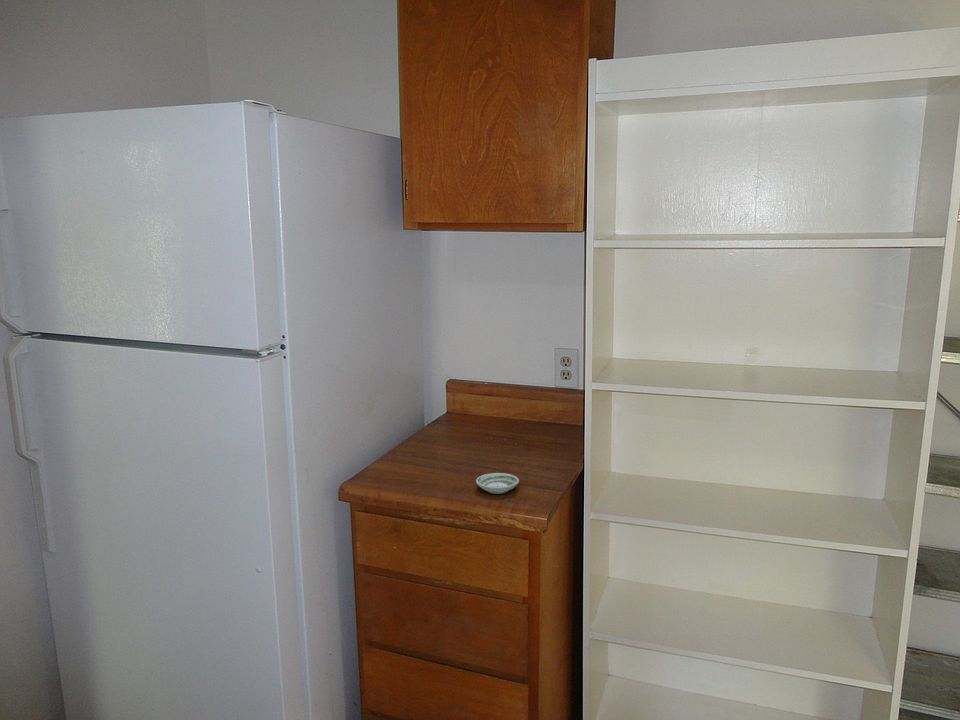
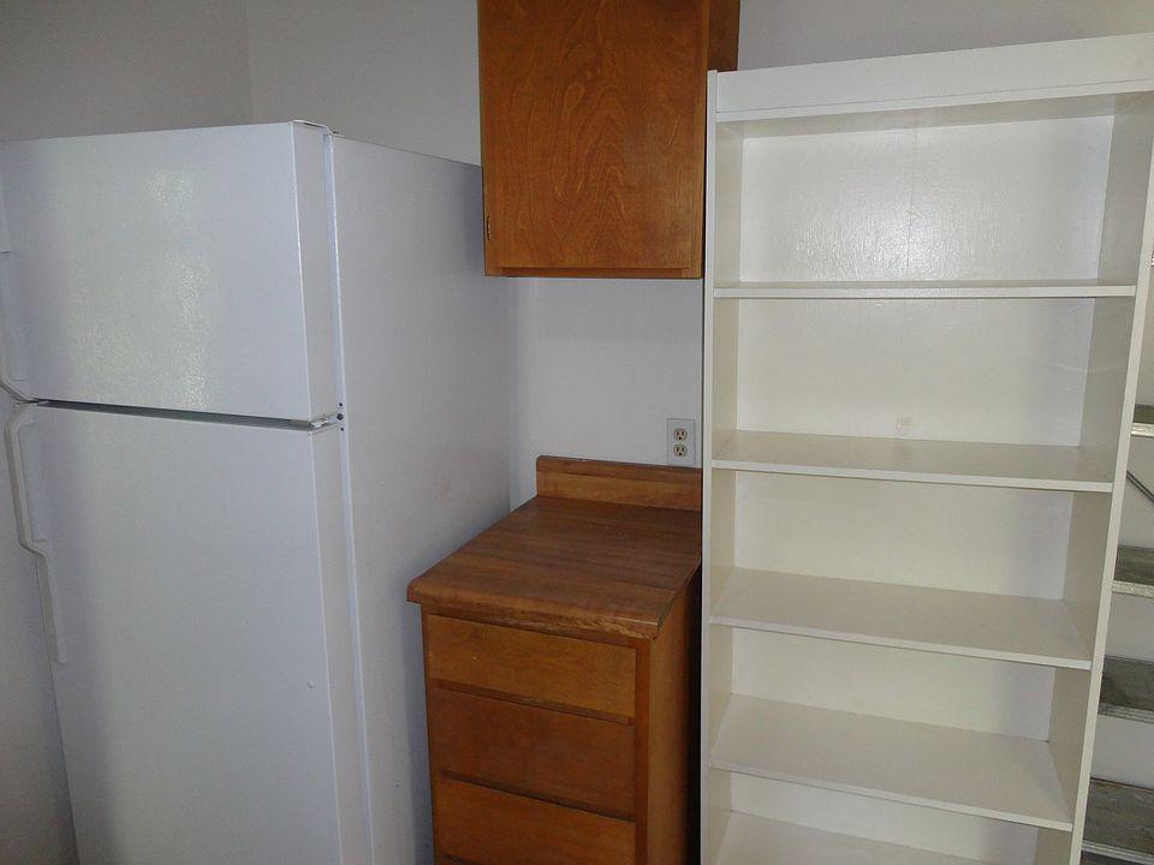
- saucer [475,472,520,495]
